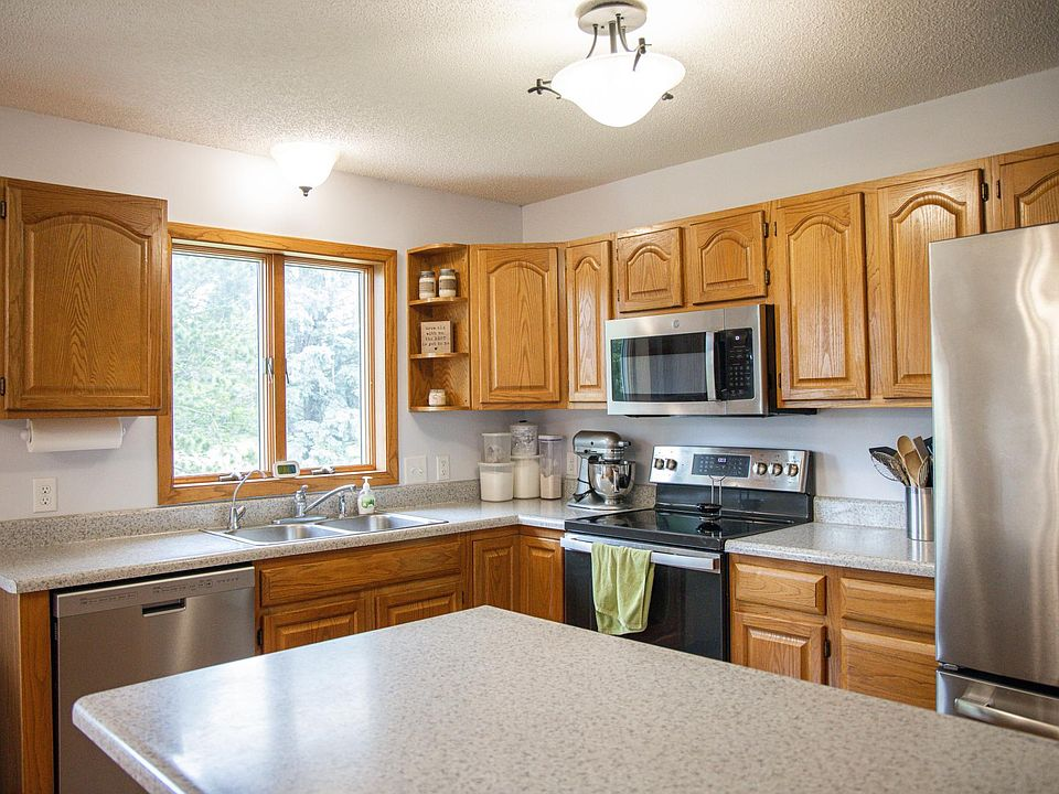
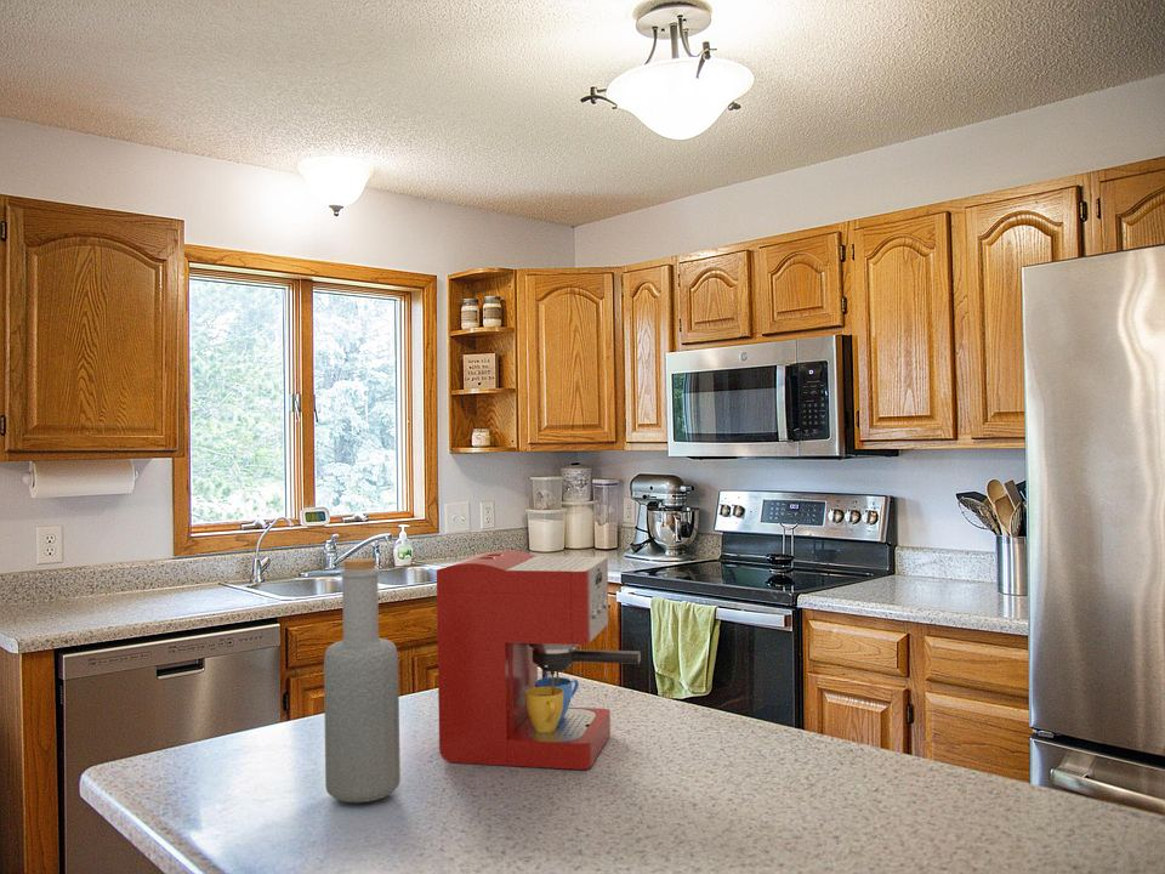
+ bottle [323,557,402,804]
+ coffee maker [436,549,642,771]
